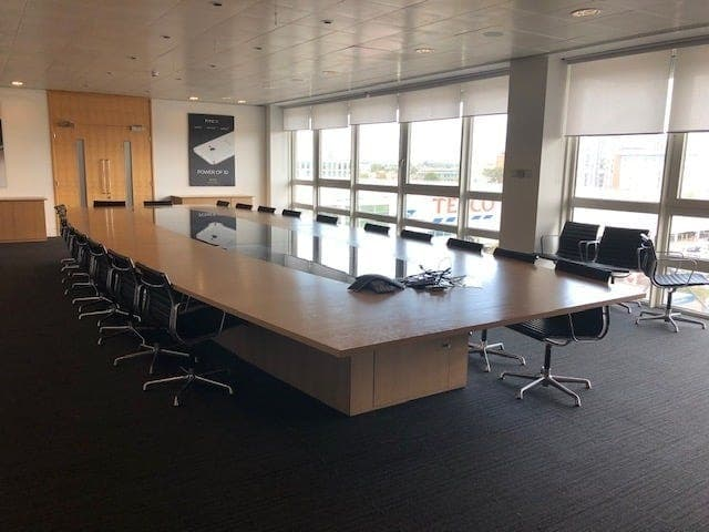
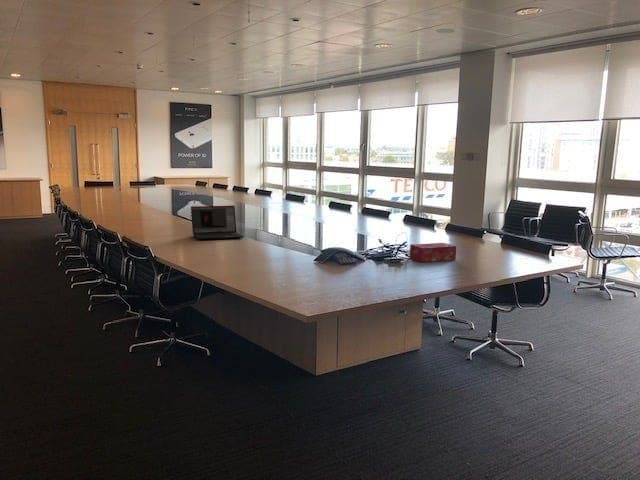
+ laptop [190,205,245,241]
+ tissue box [409,242,457,263]
